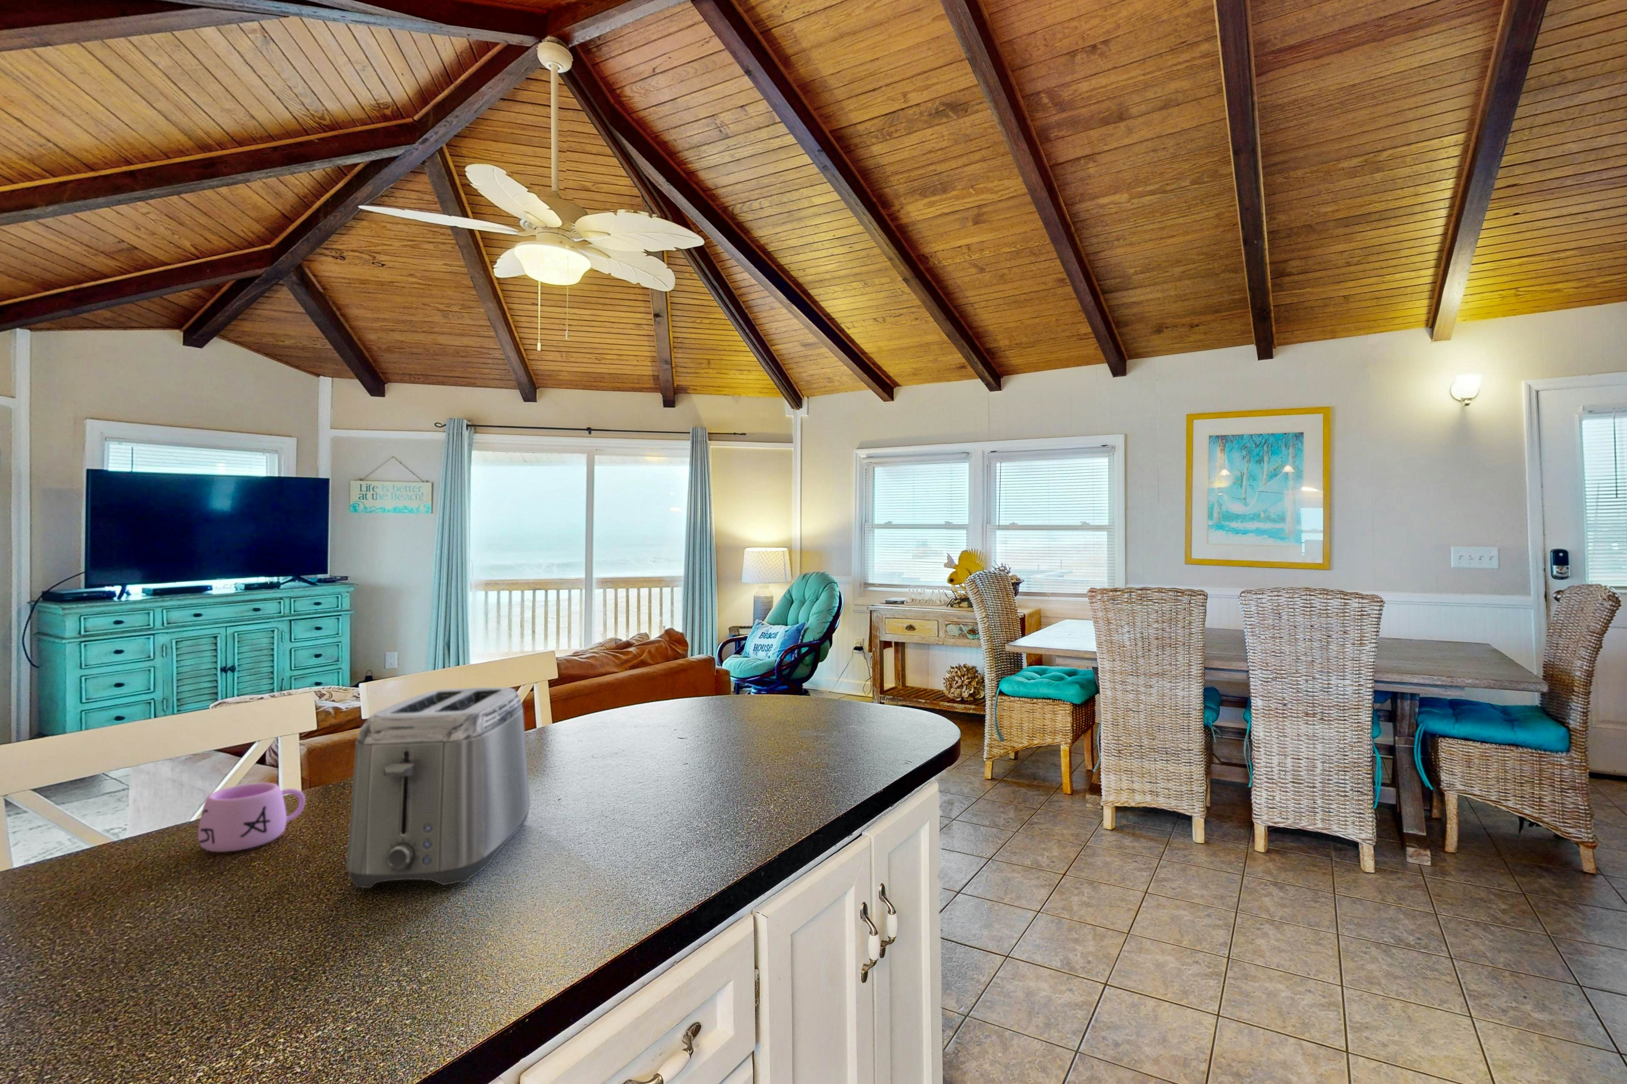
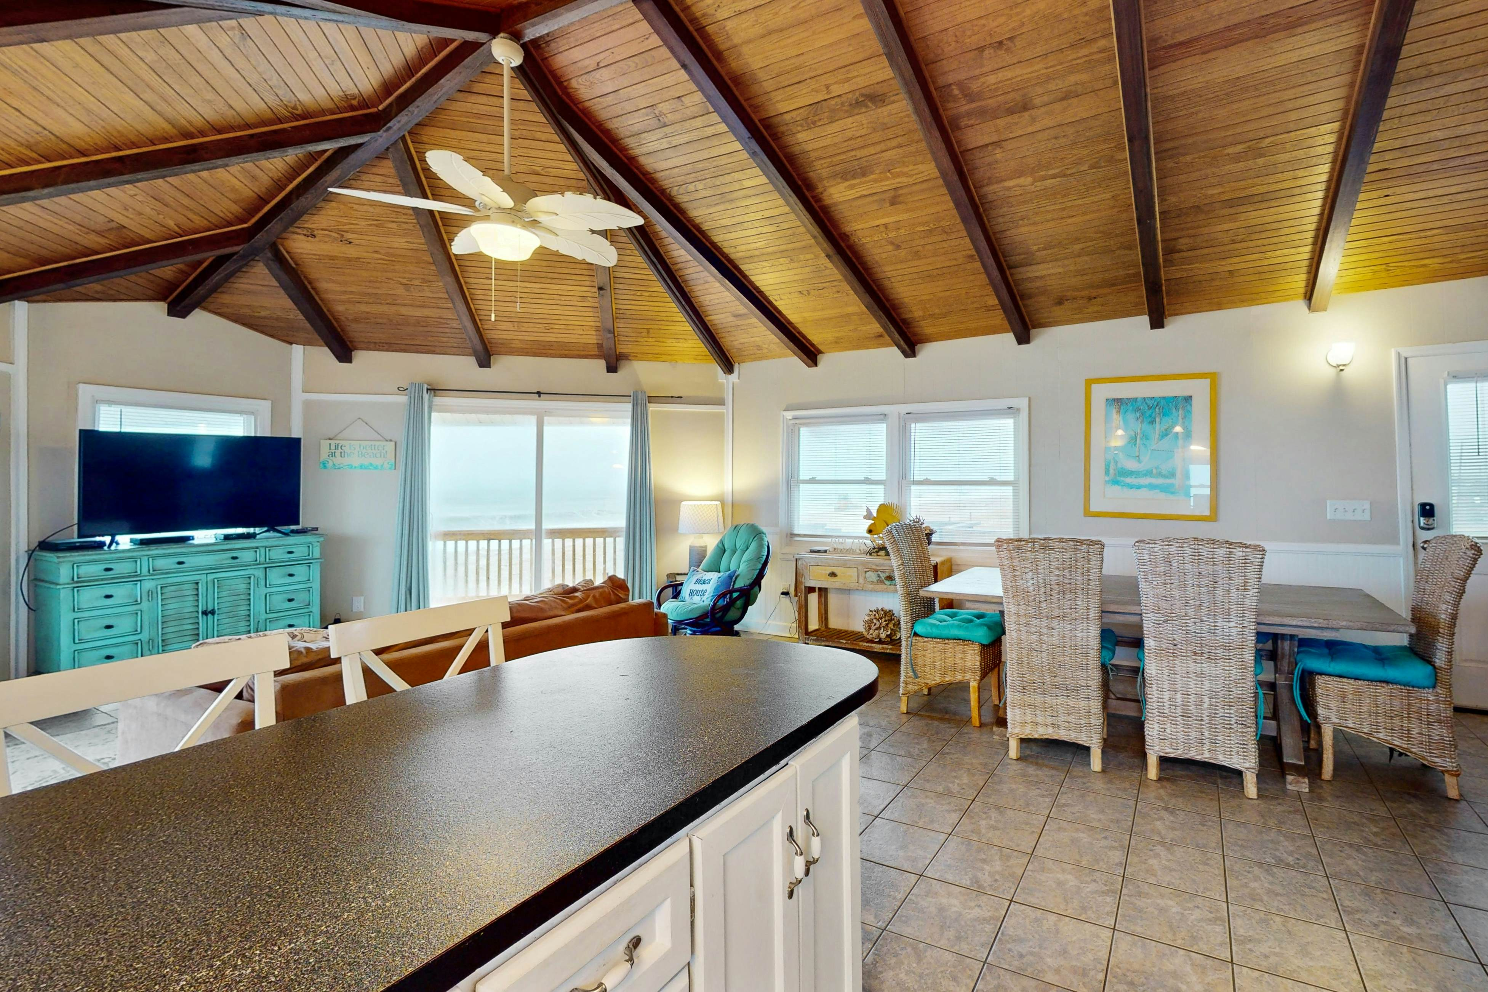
- mug [197,783,306,852]
- toaster [346,687,530,888]
